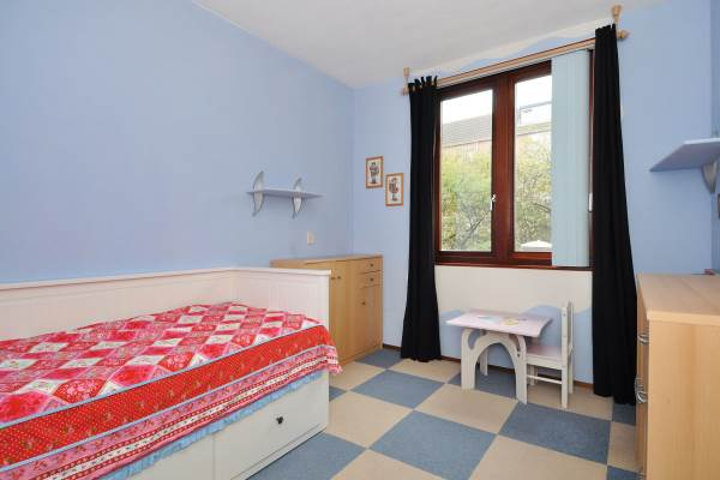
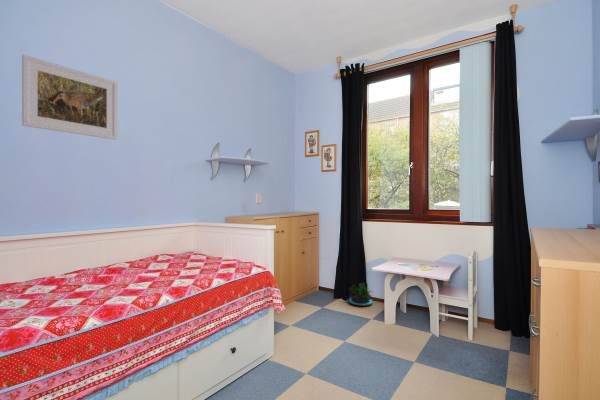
+ potted plant [347,281,374,307]
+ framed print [21,54,118,141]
